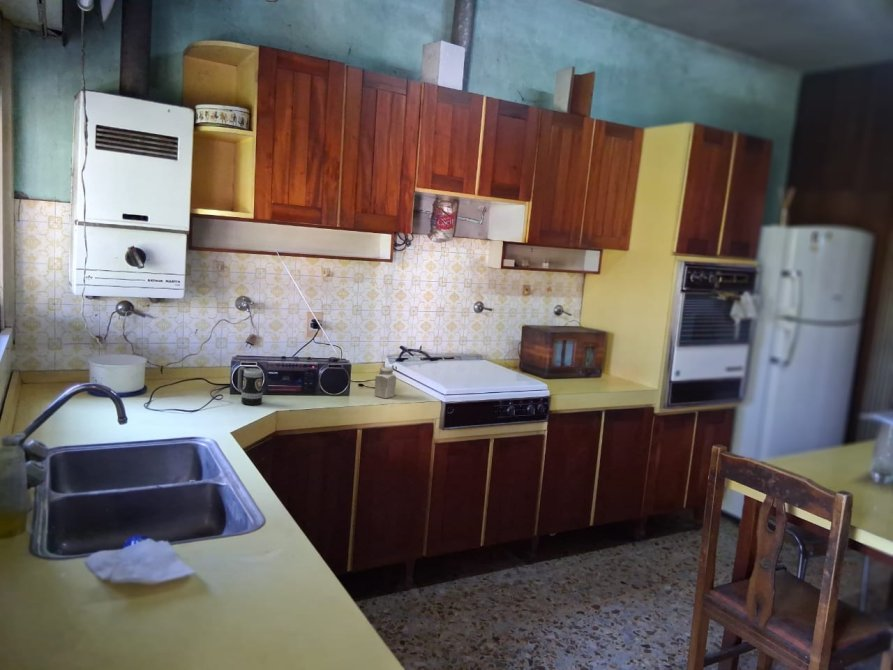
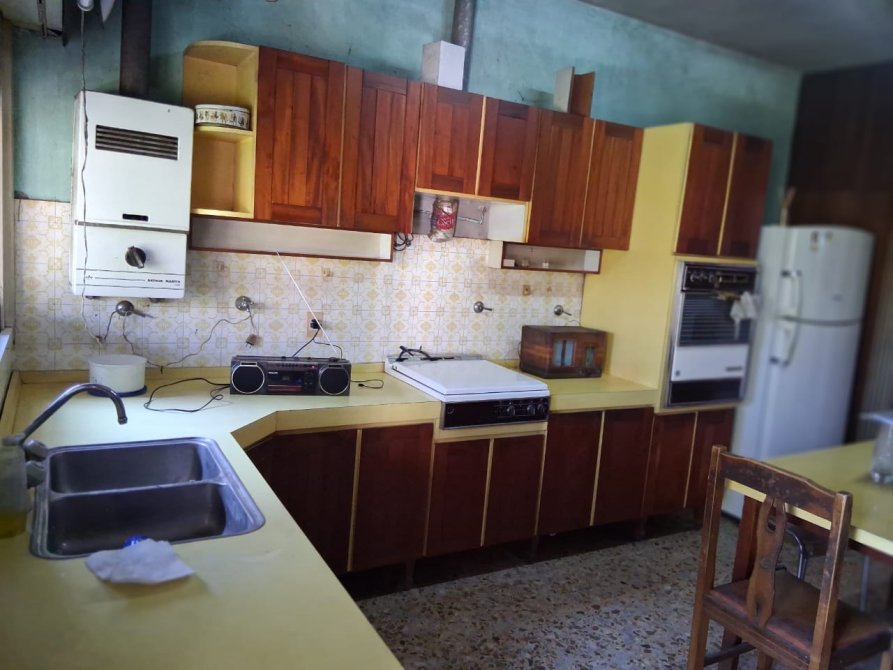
- salt shaker [373,366,397,399]
- mug [237,366,264,406]
